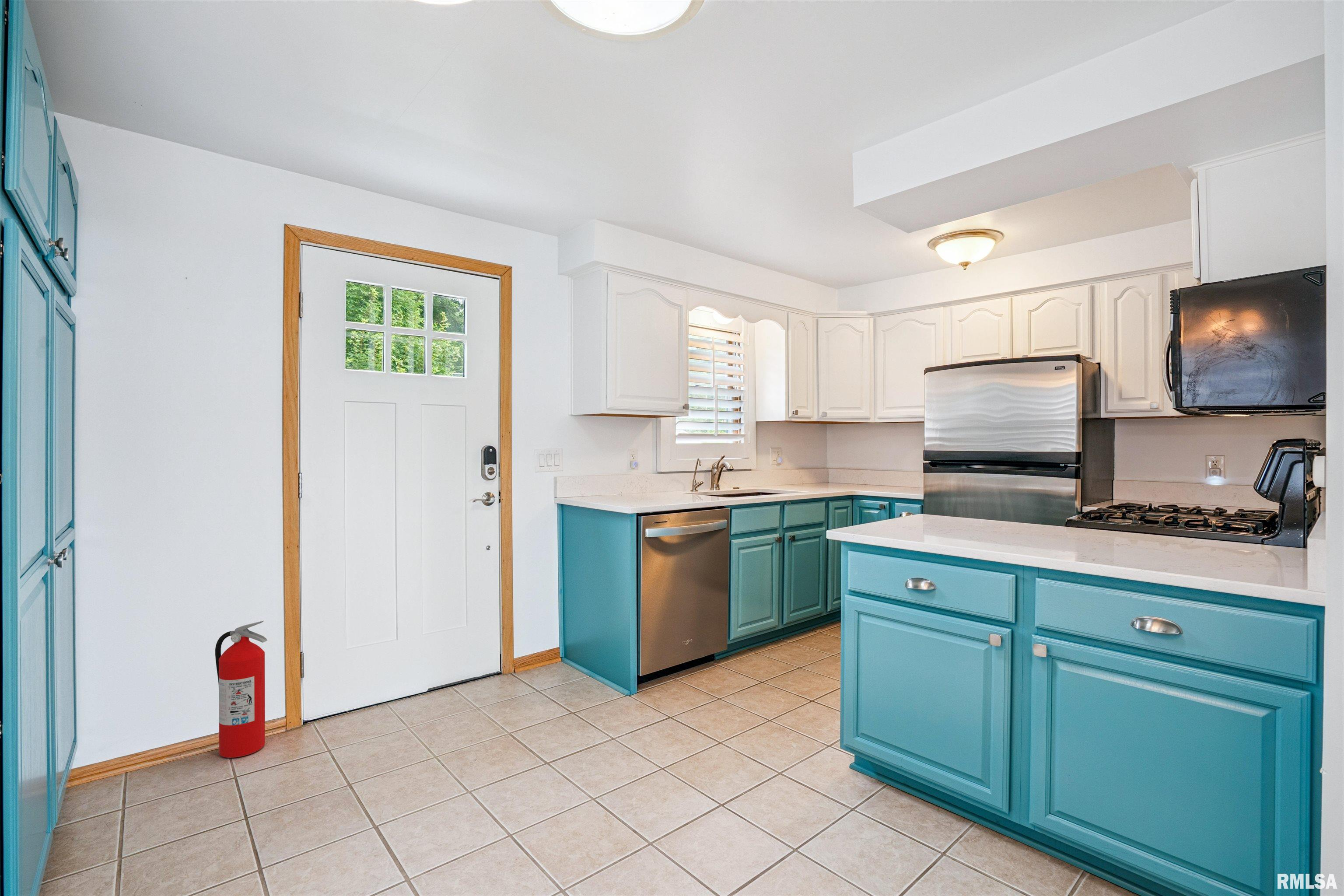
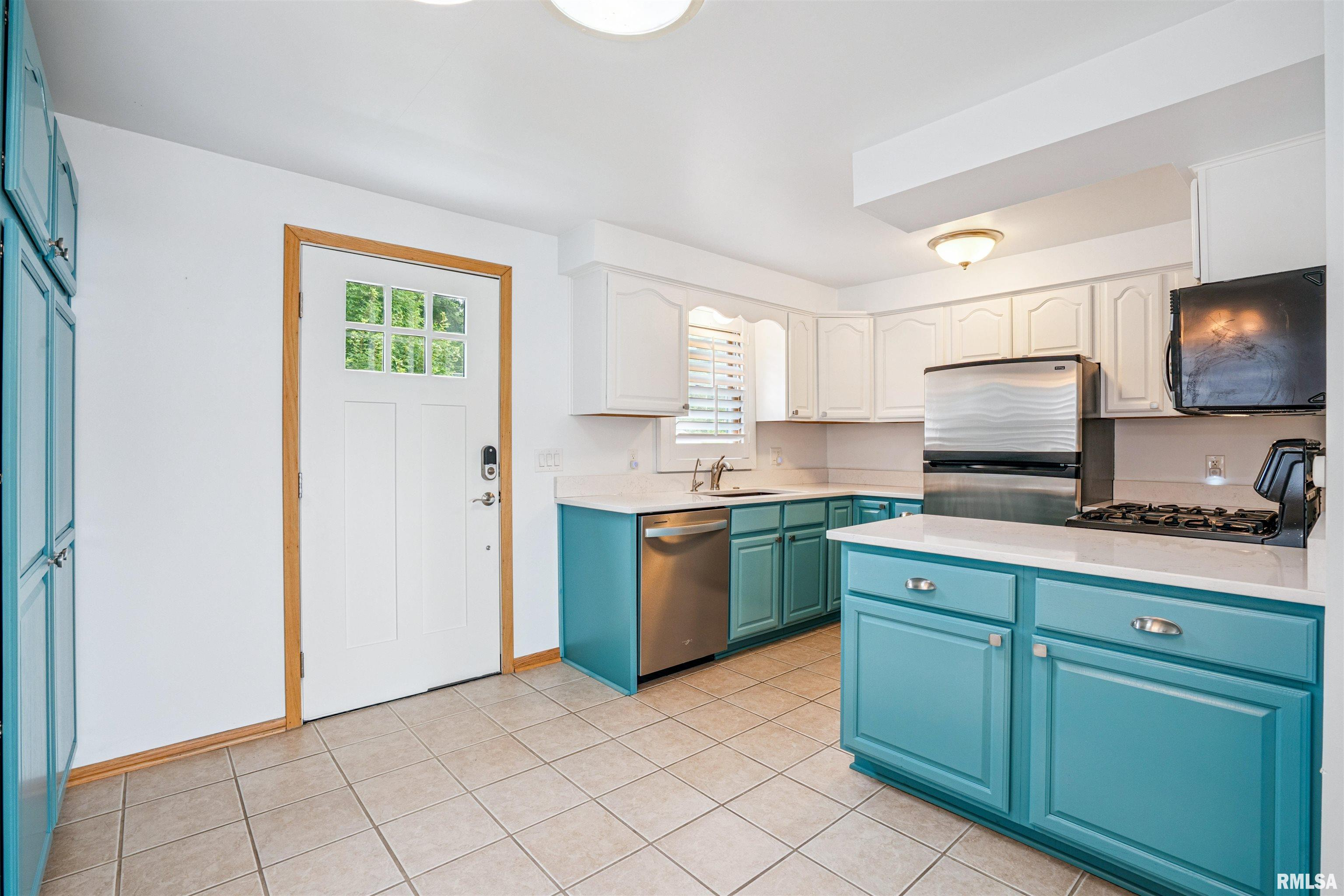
- fire extinguisher [215,620,268,758]
